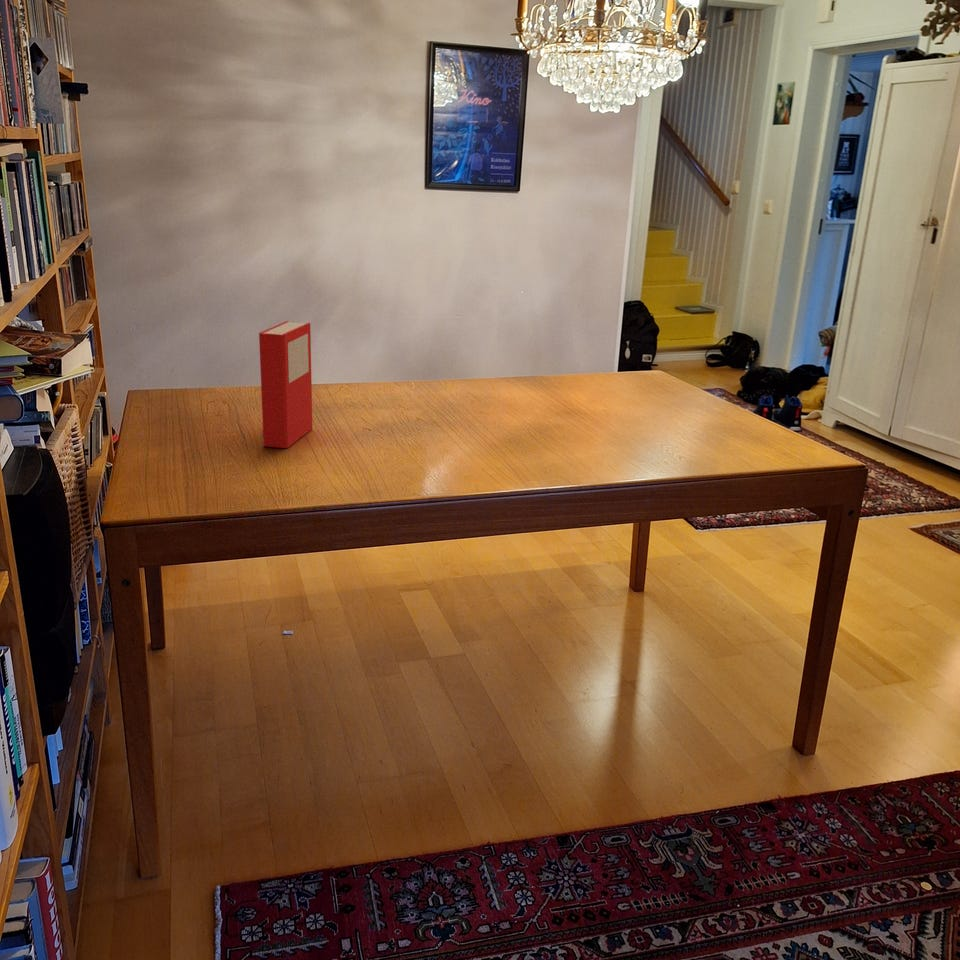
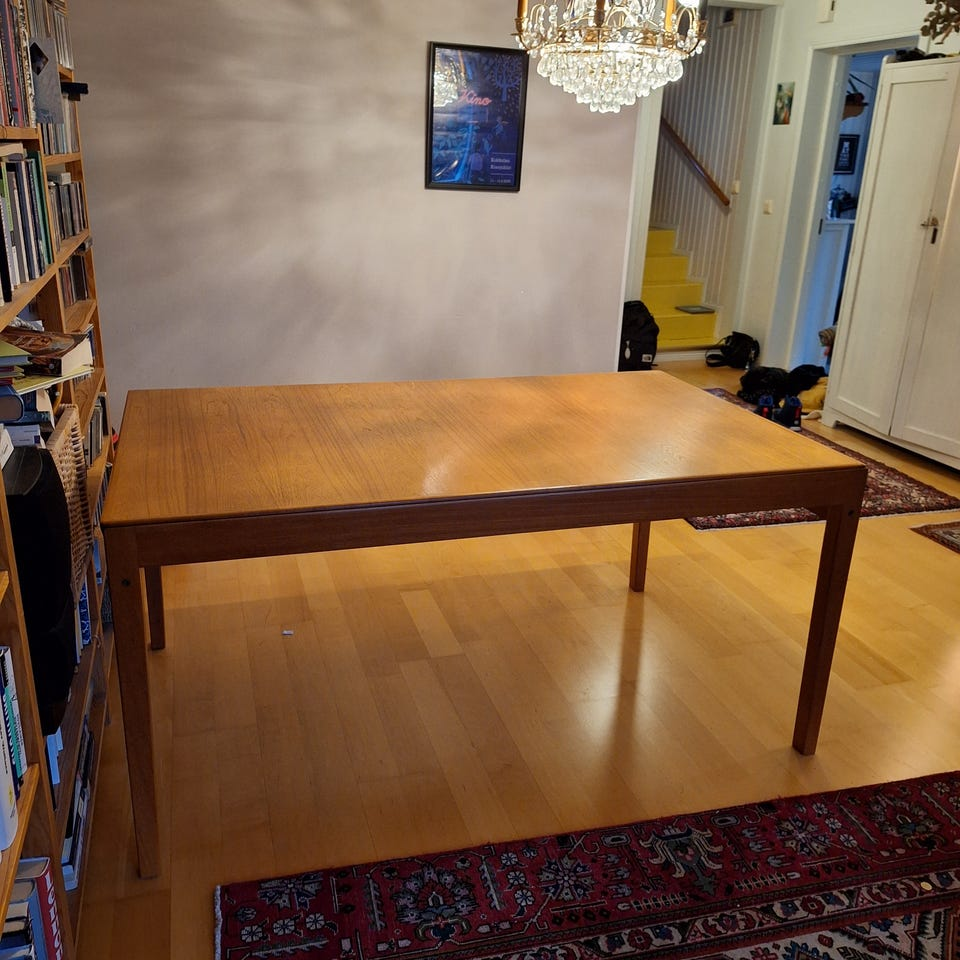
- book [258,320,313,449]
